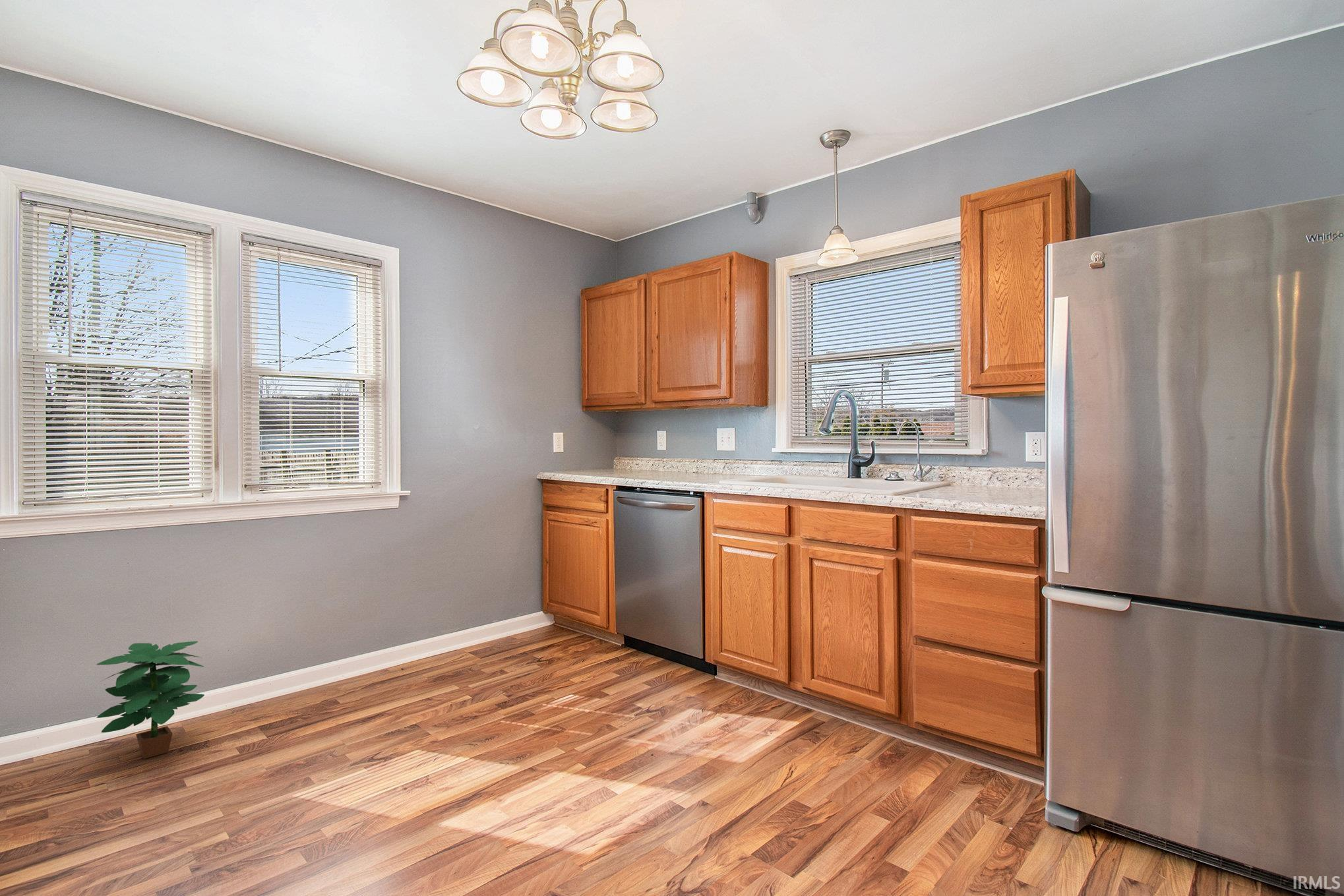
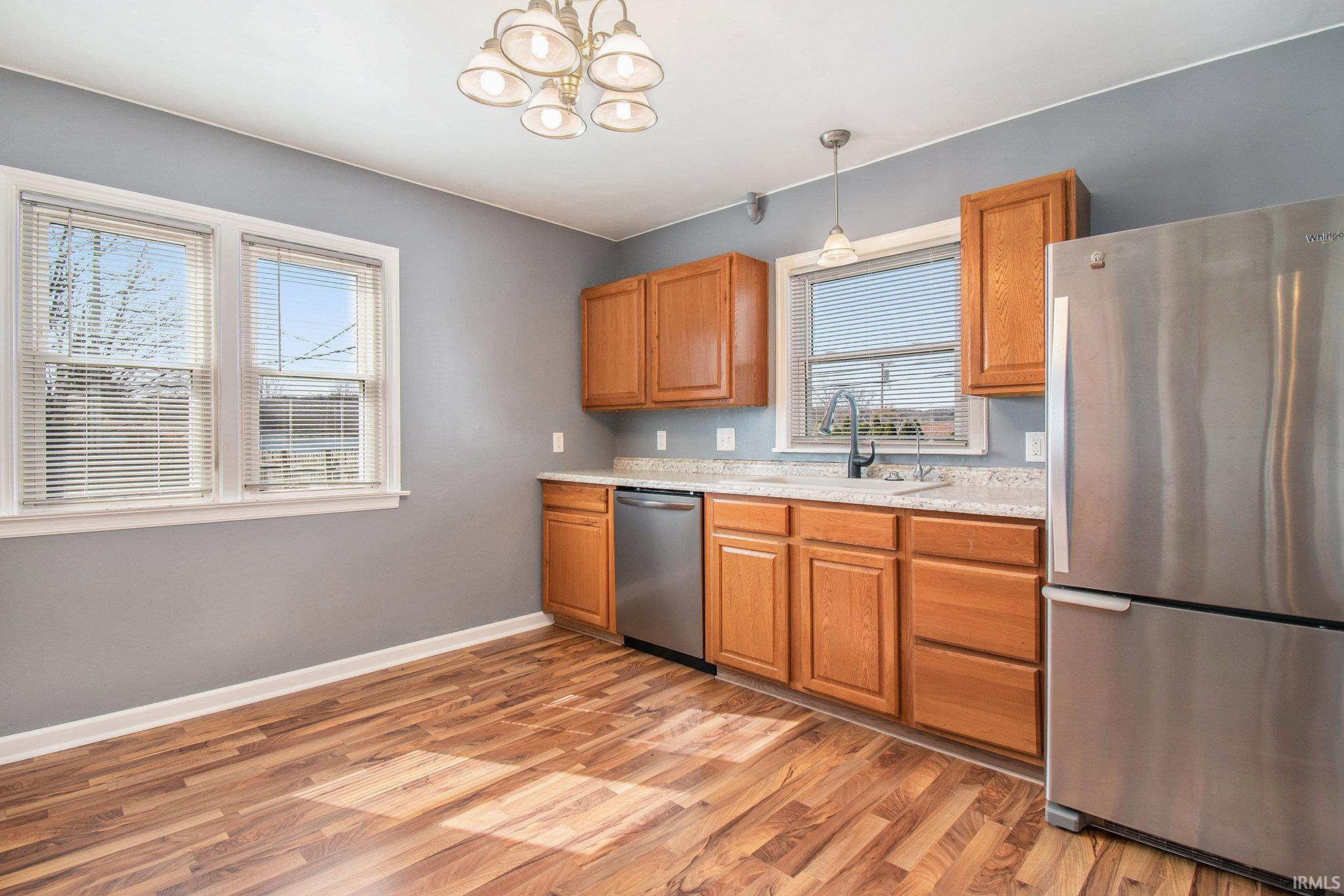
- potted plant [96,641,205,760]
